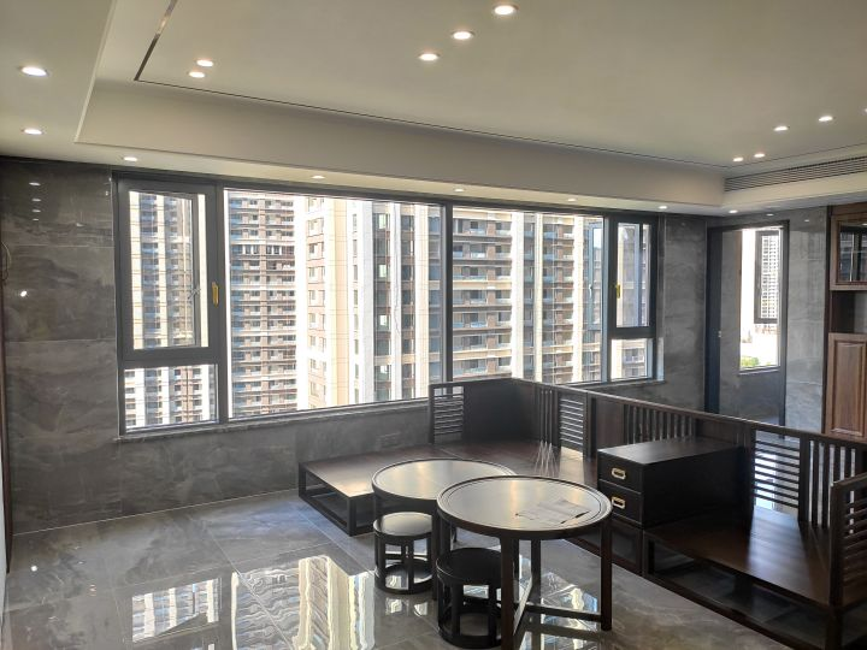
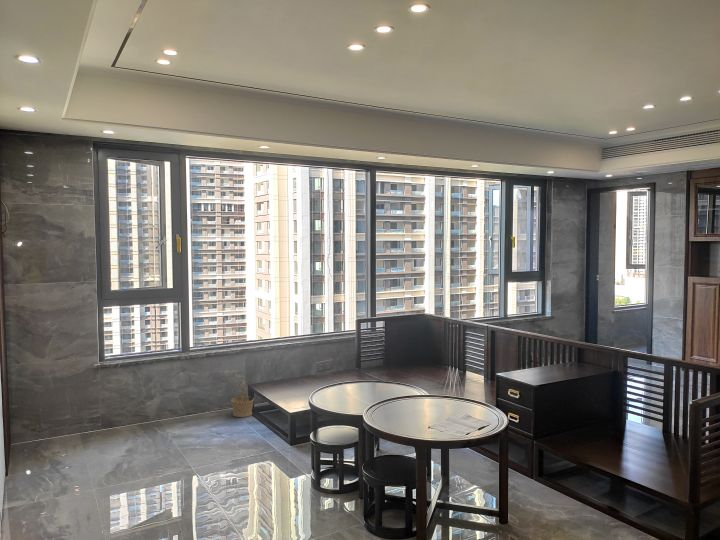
+ basket [230,380,255,418]
